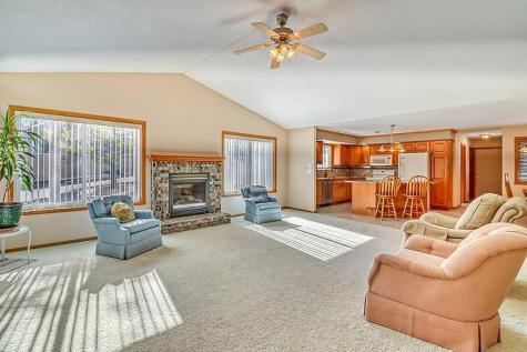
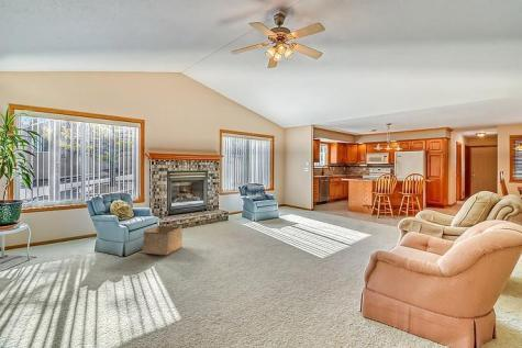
+ storage bin [142,225,184,256]
